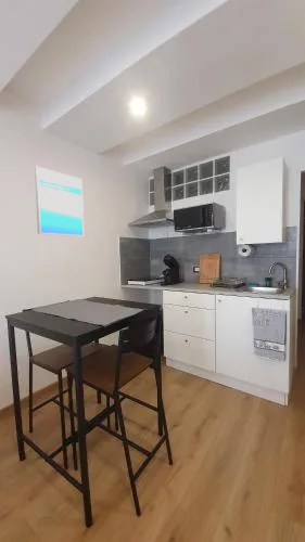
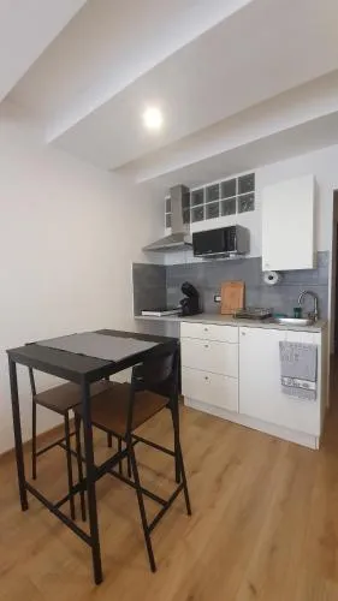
- wall art [34,166,85,237]
